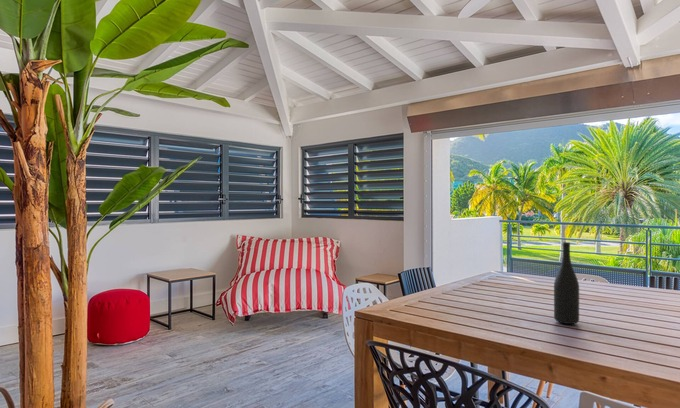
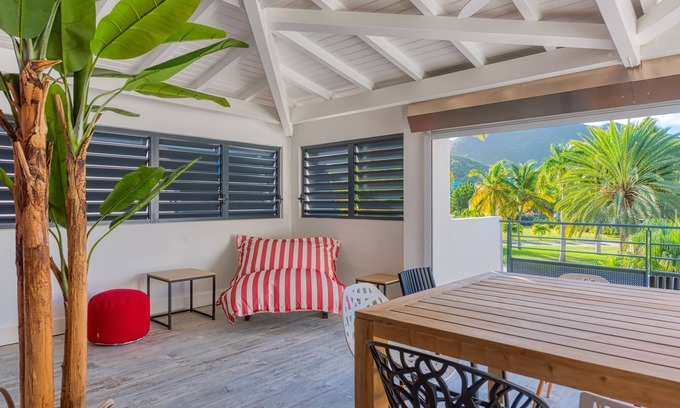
- wine bottle [553,241,580,325]
